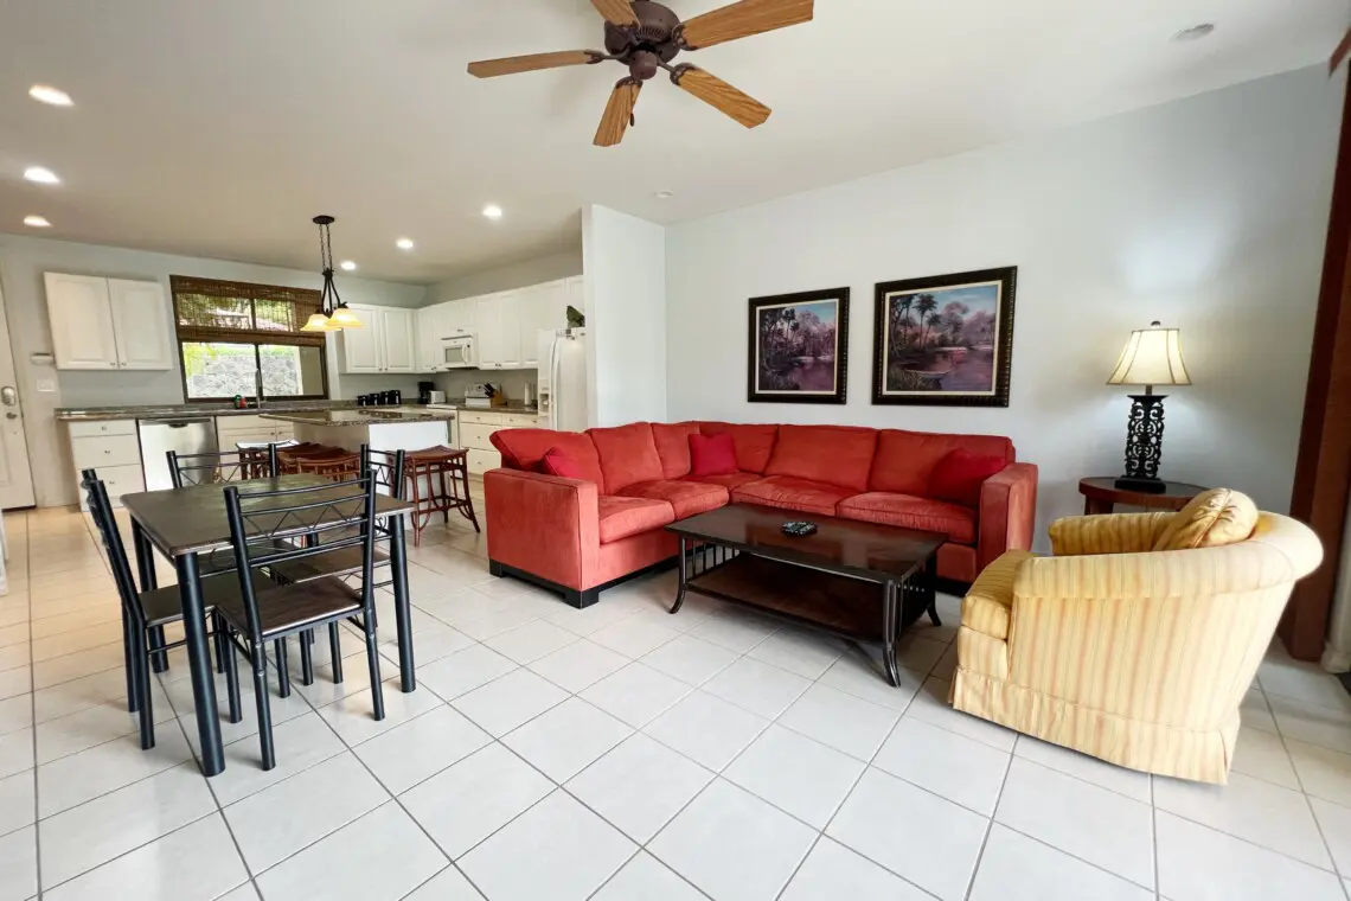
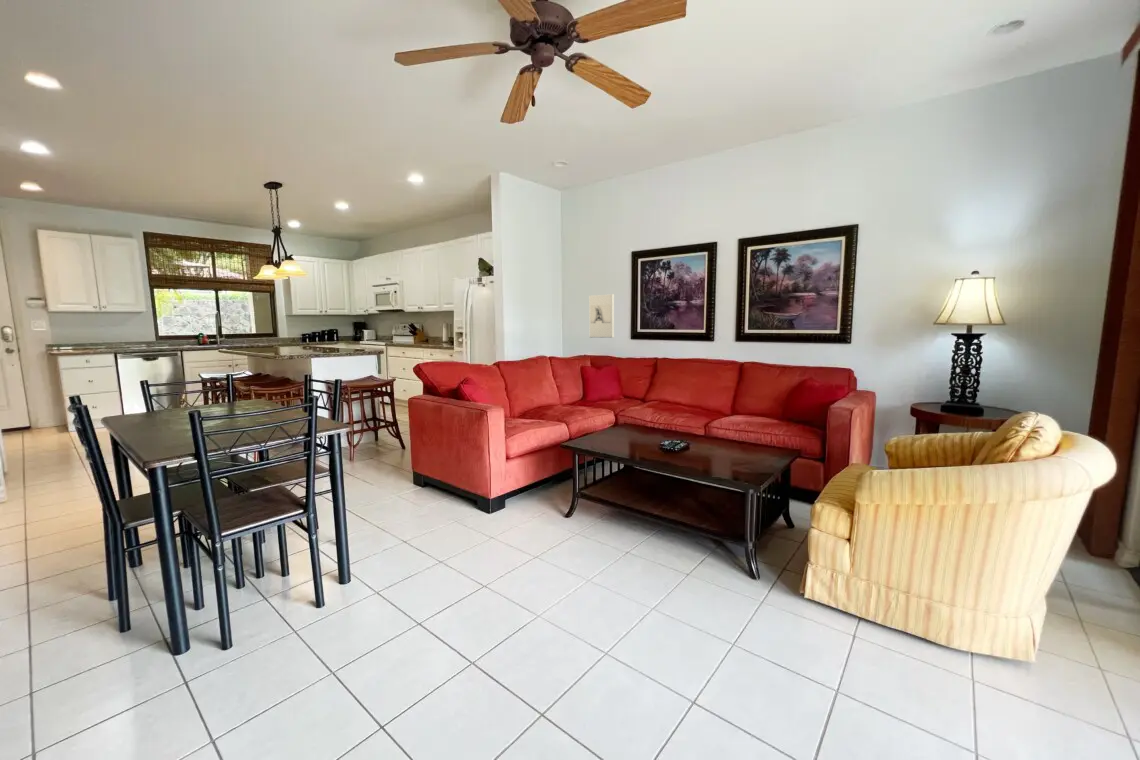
+ wall sculpture [588,293,615,339]
